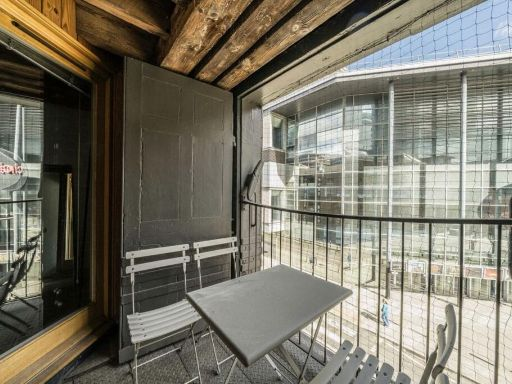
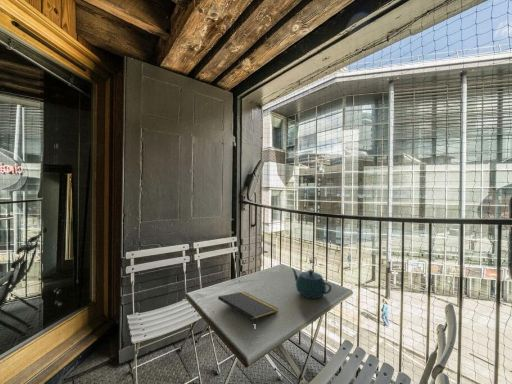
+ teapot [290,267,332,299]
+ notepad [217,291,279,323]
